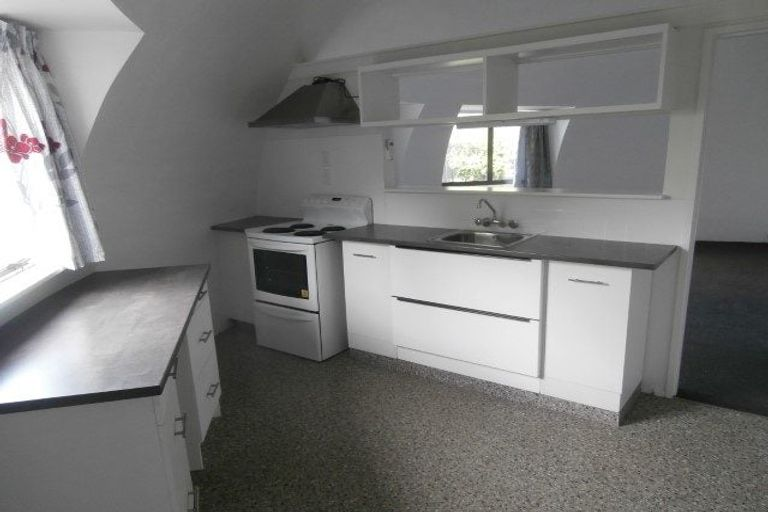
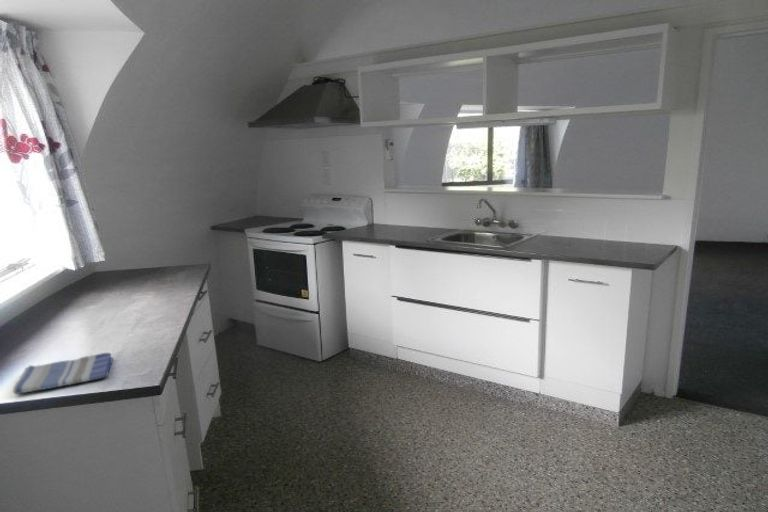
+ dish towel [12,352,114,395]
